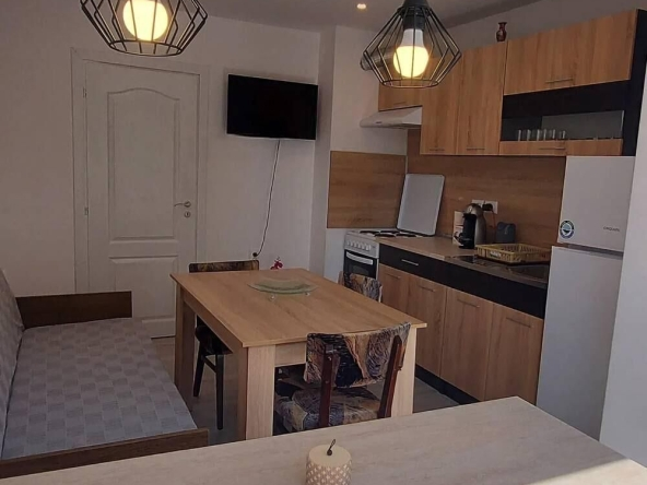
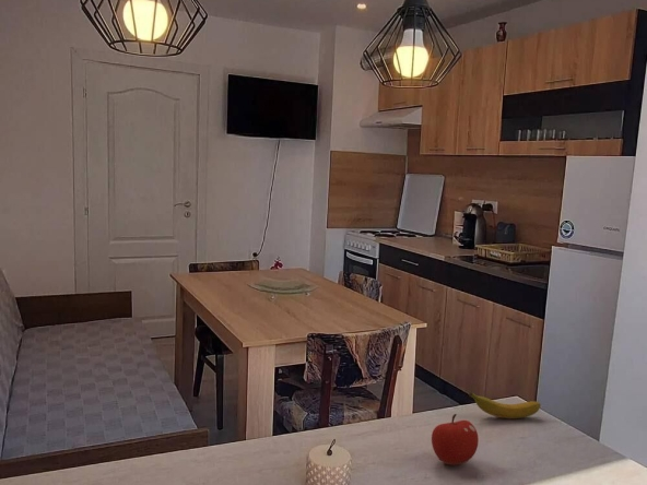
+ banana [468,391,541,419]
+ fruit [431,413,480,465]
